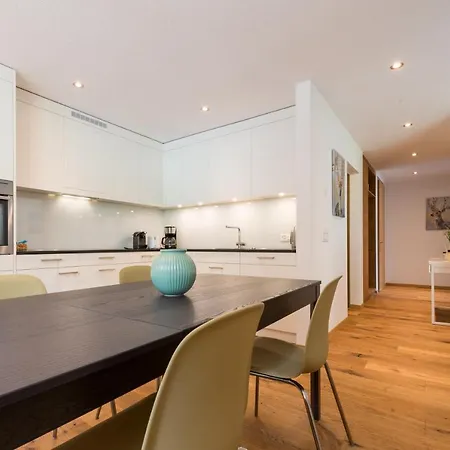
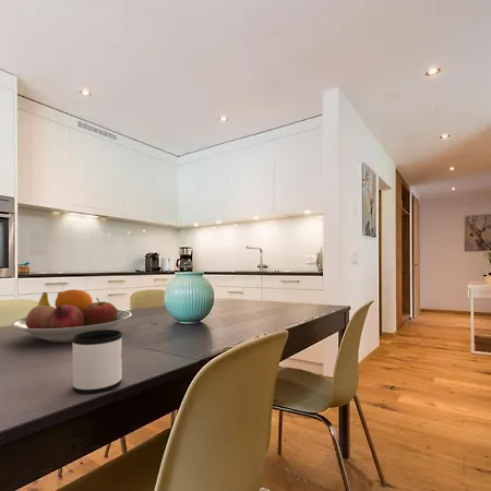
+ mug [72,328,123,395]
+ fruit bowl [11,288,132,344]
